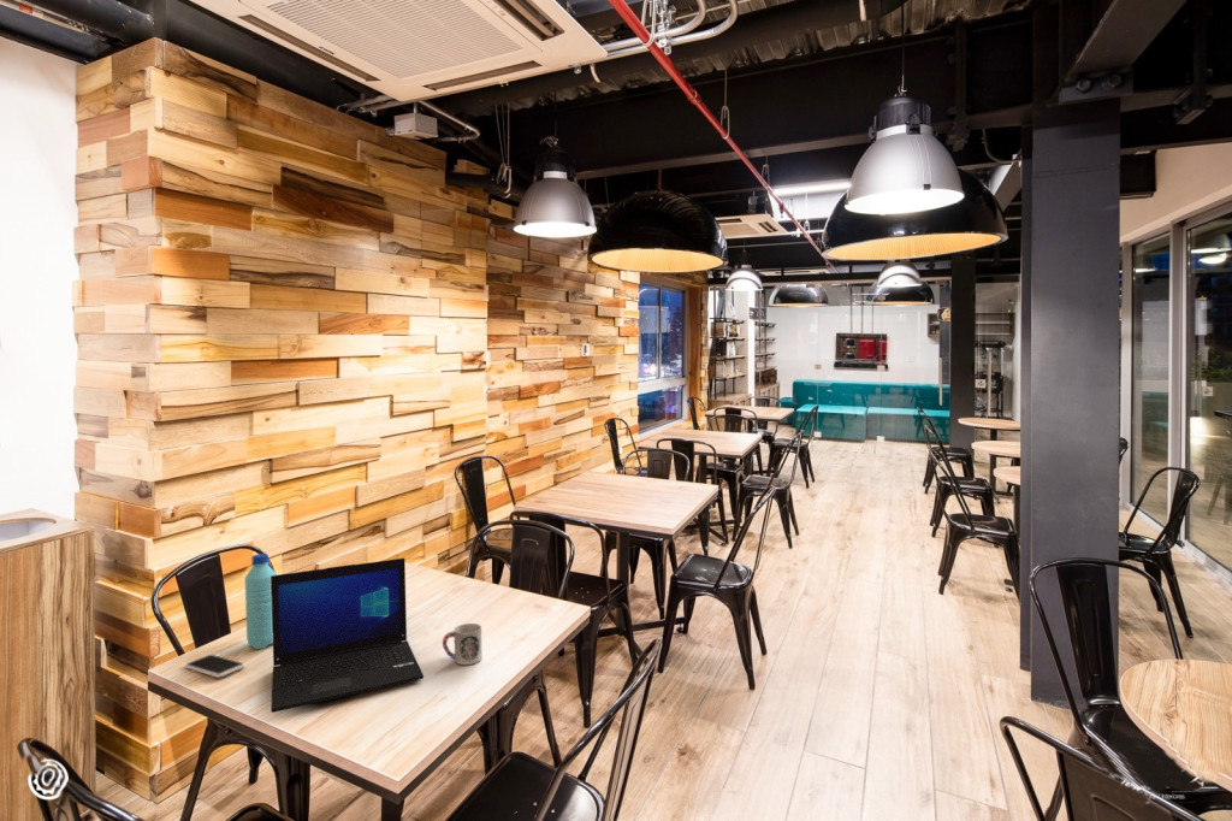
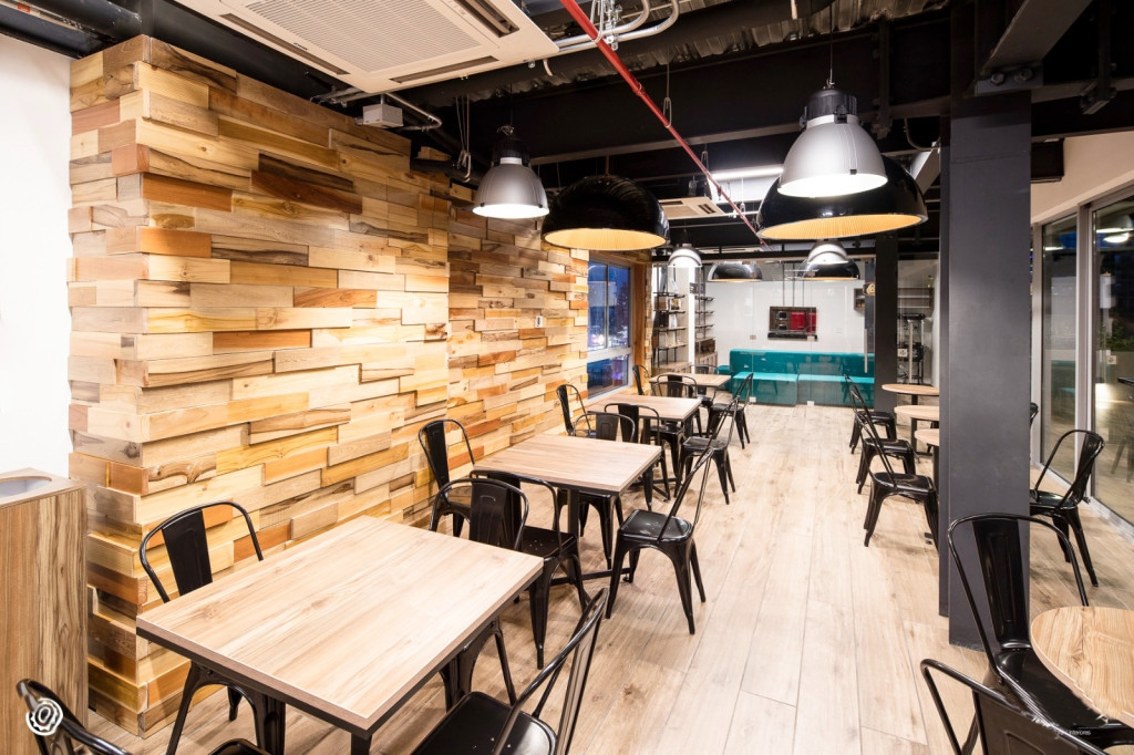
- laptop [270,557,425,714]
- smartphone [183,654,247,679]
- water bottle [244,553,277,650]
- cup [442,622,484,666]
